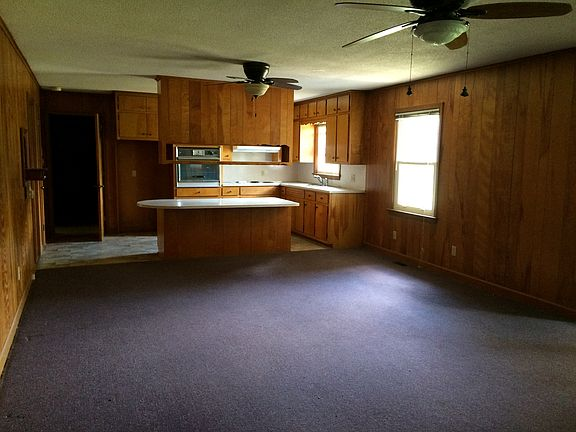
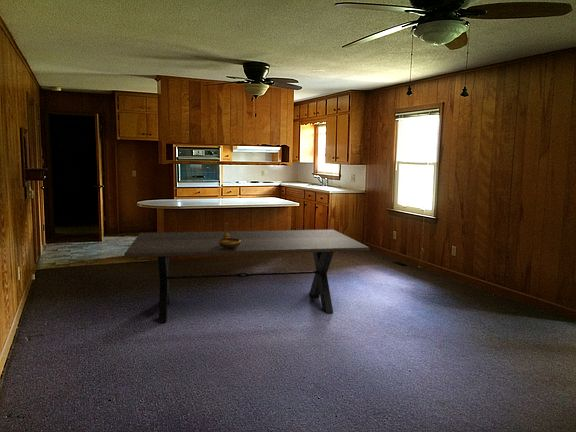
+ dining table [123,229,370,324]
+ decorative bowl [219,222,241,249]
